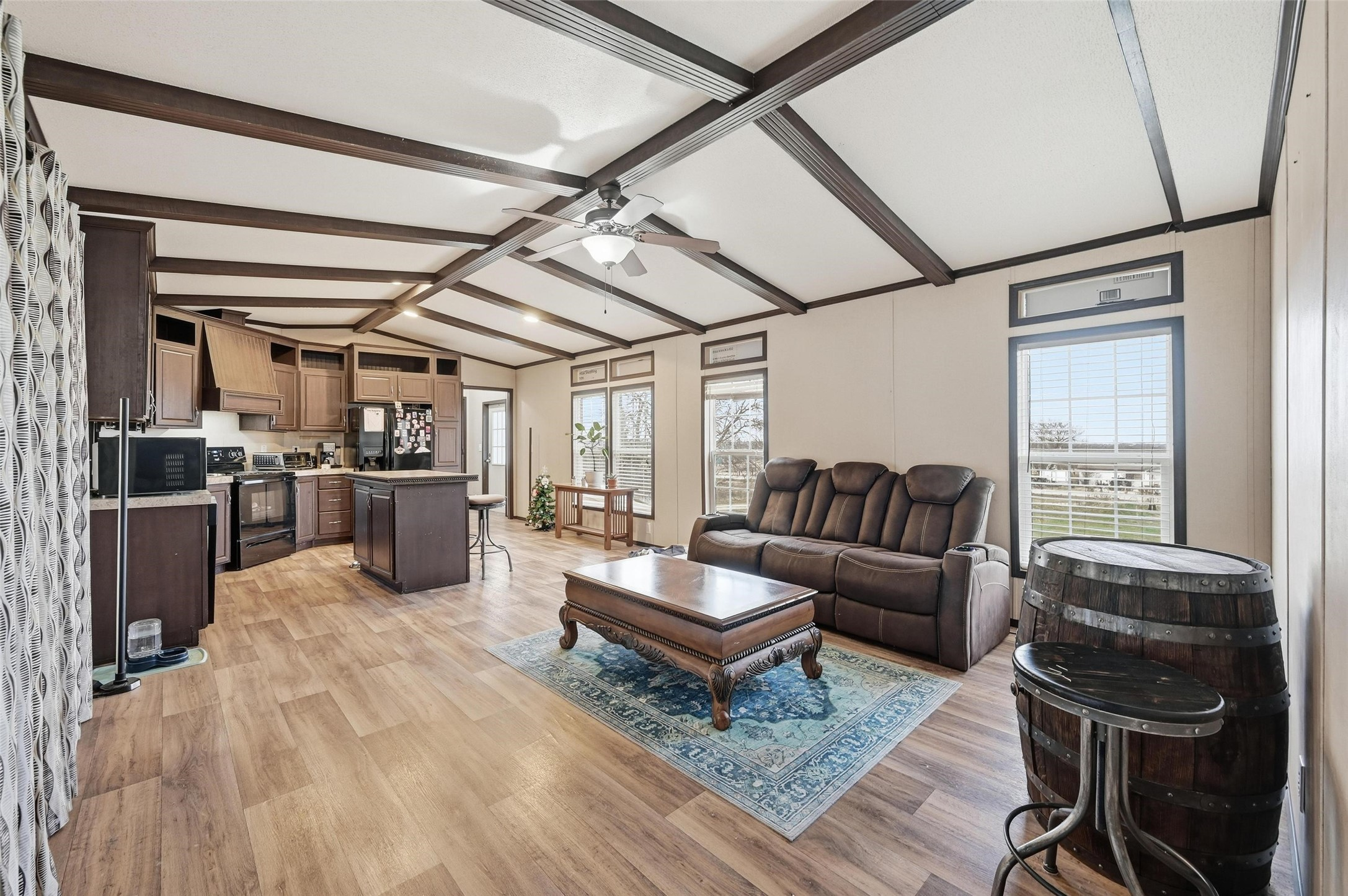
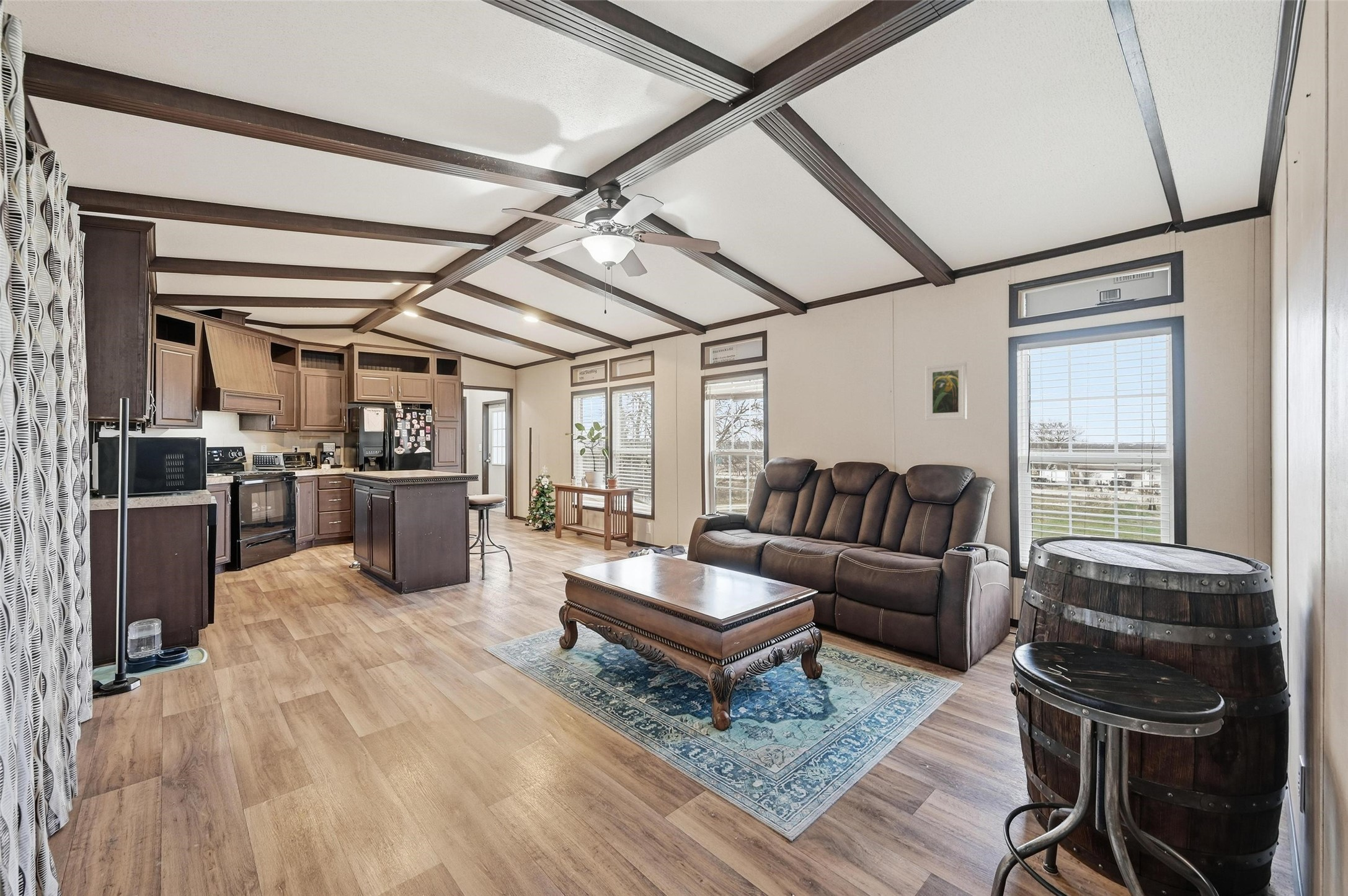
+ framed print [925,362,967,421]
